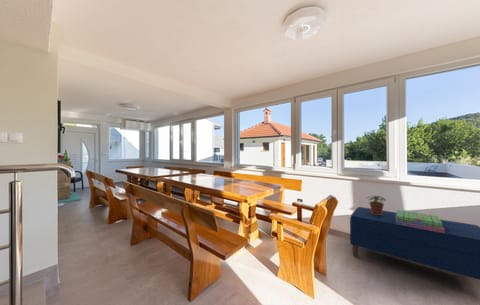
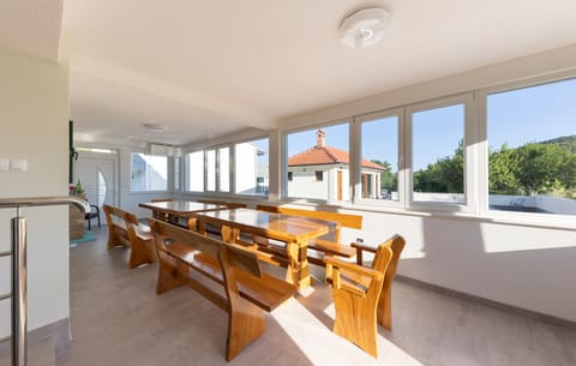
- bench [349,206,480,281]
- potted plant [365,195,387,215]
- stack of books [396,209,444,233]
